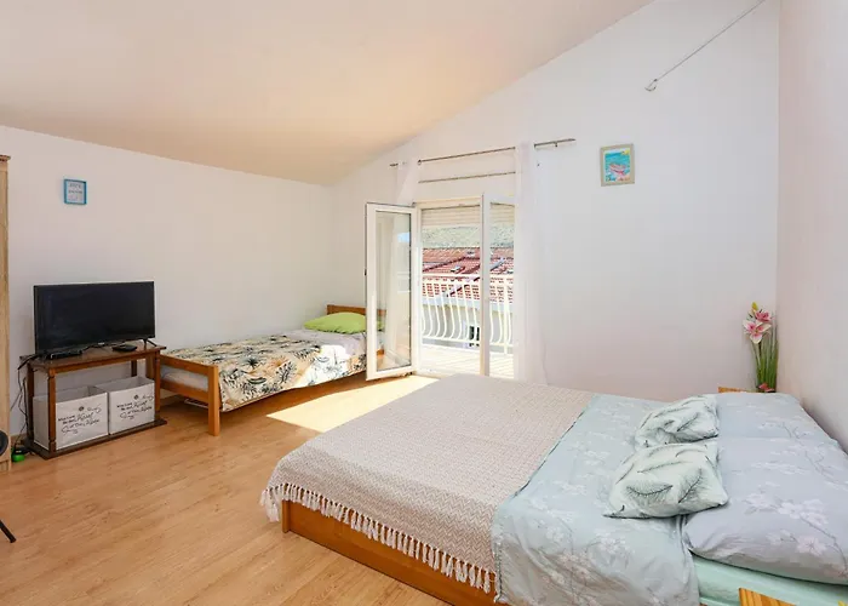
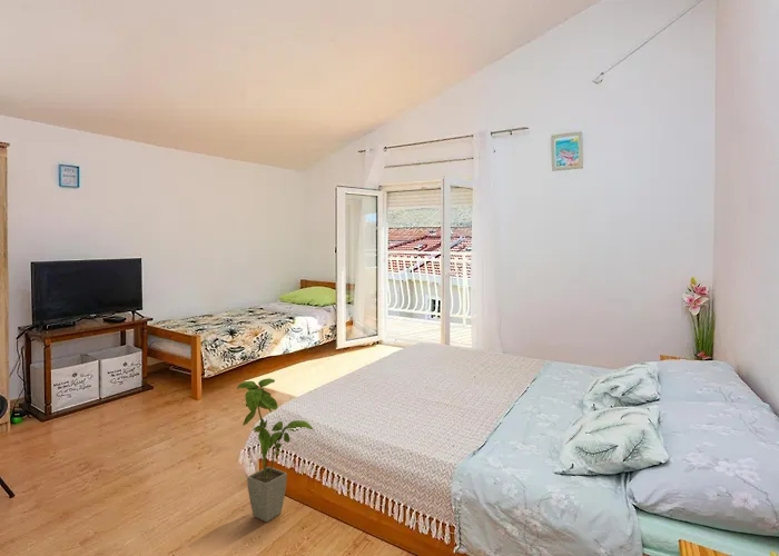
+ house plant [236,377,314,523]
